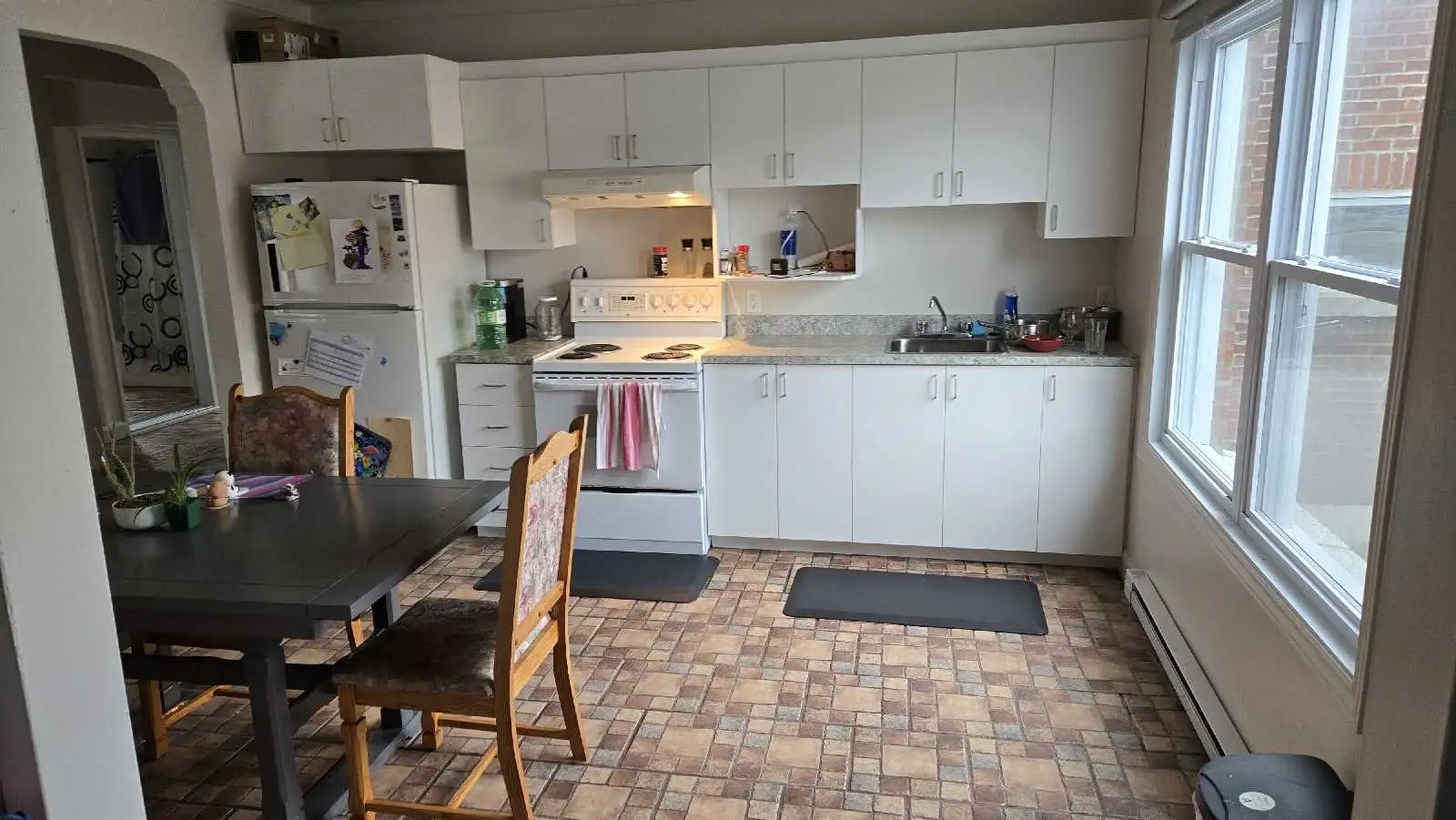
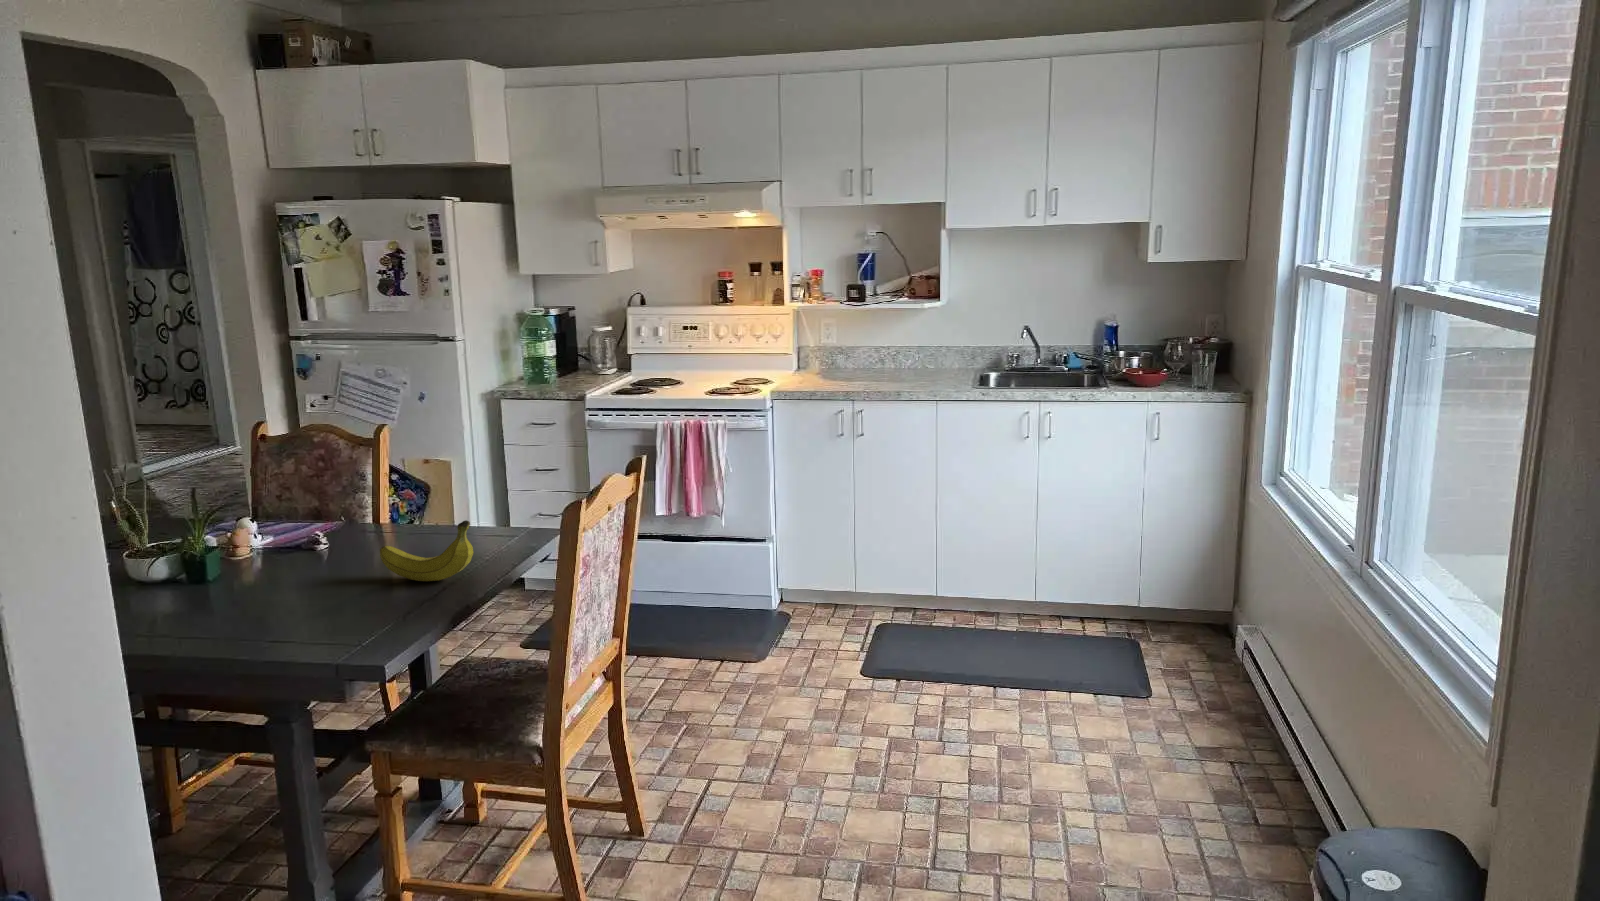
+ fruit [379,519,474,582]
